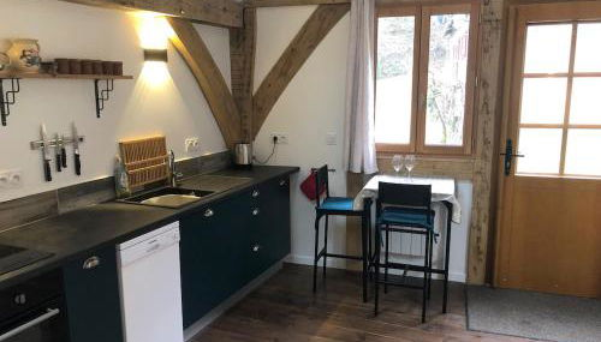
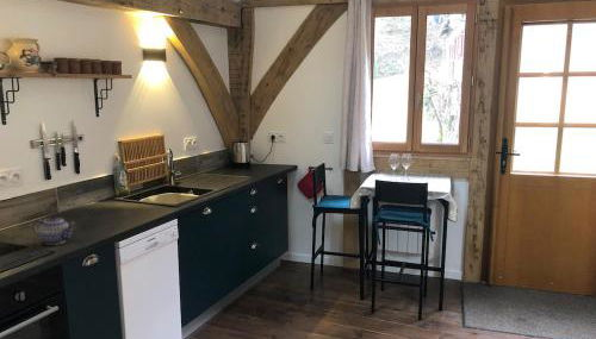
+ teapot [32,214,76,246]
